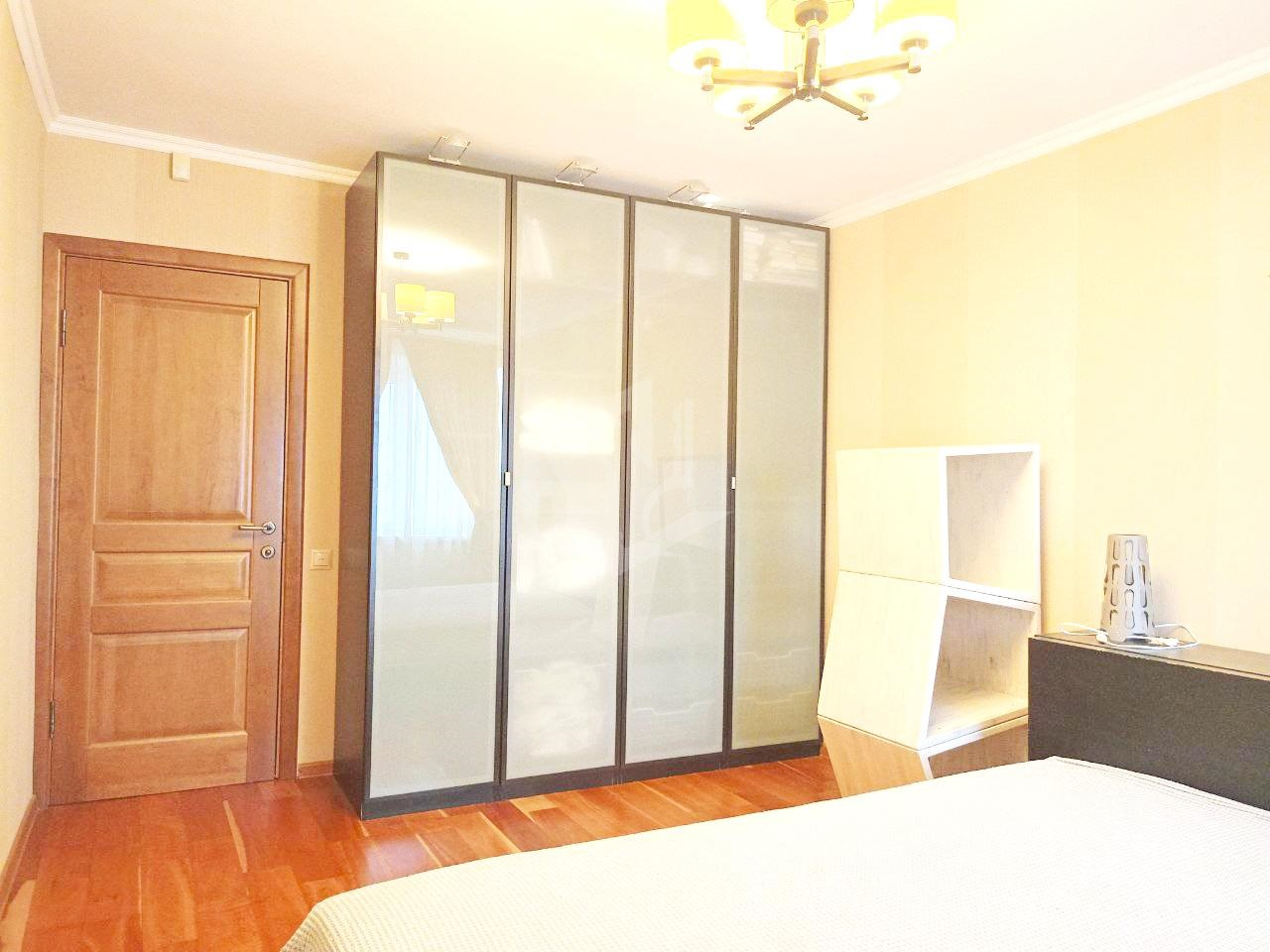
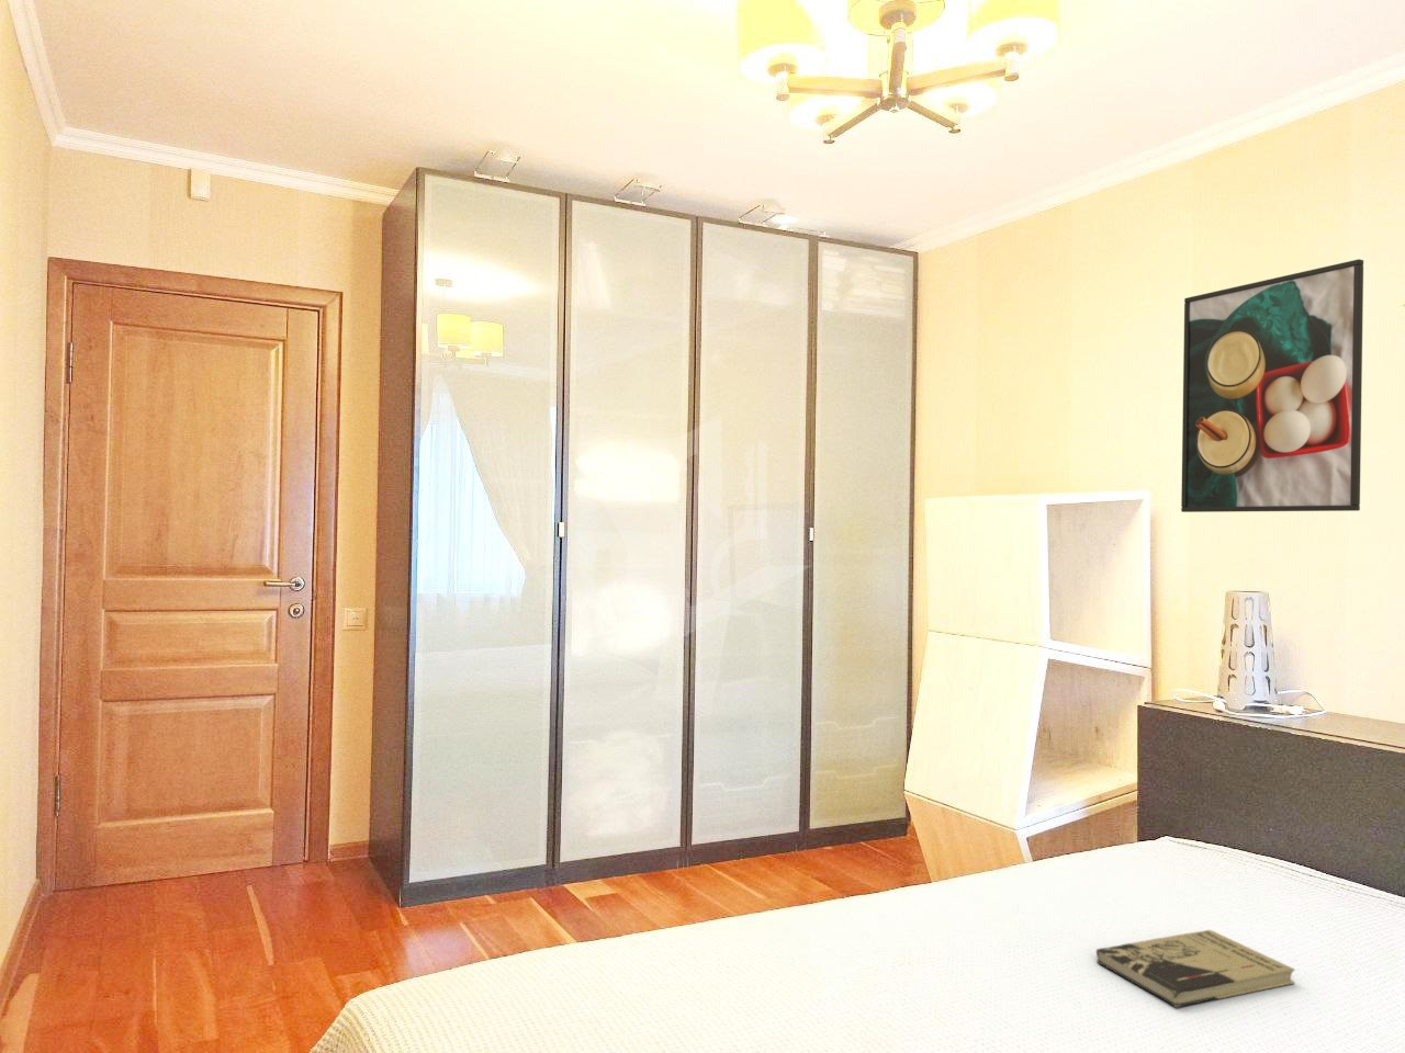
+ book [1095,929,1297,1008]
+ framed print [1180,258,1364,513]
